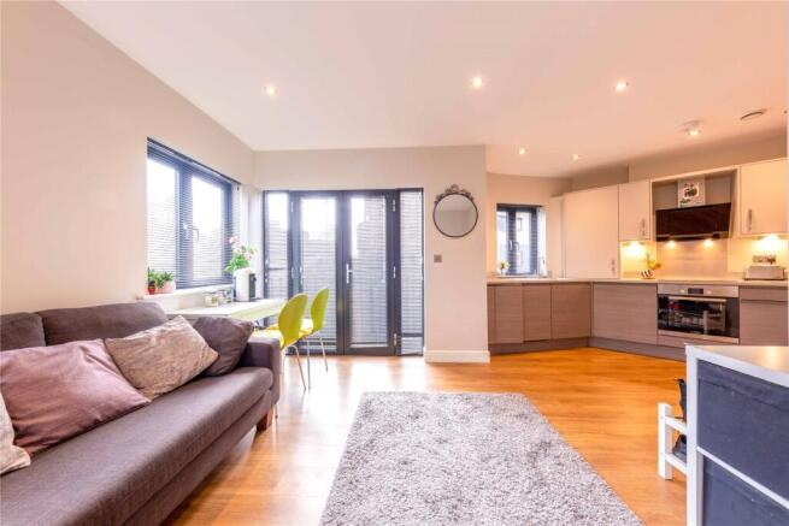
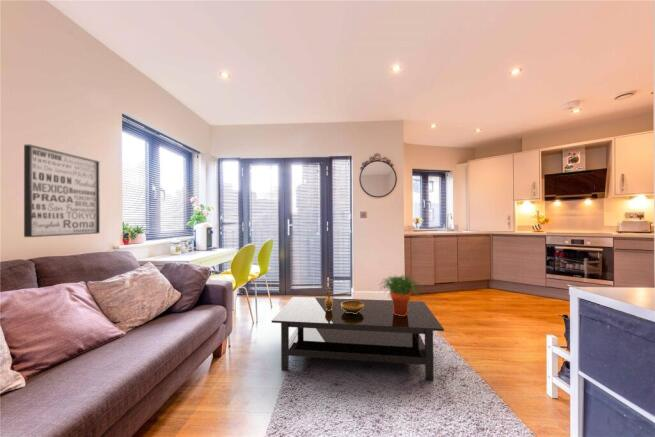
+ potted plant [378,273,425,316]
+ coffee table [271,296,445,382]
+ decorative bowl [325,287,364,314]
+ wall art [23,144,101,238]
